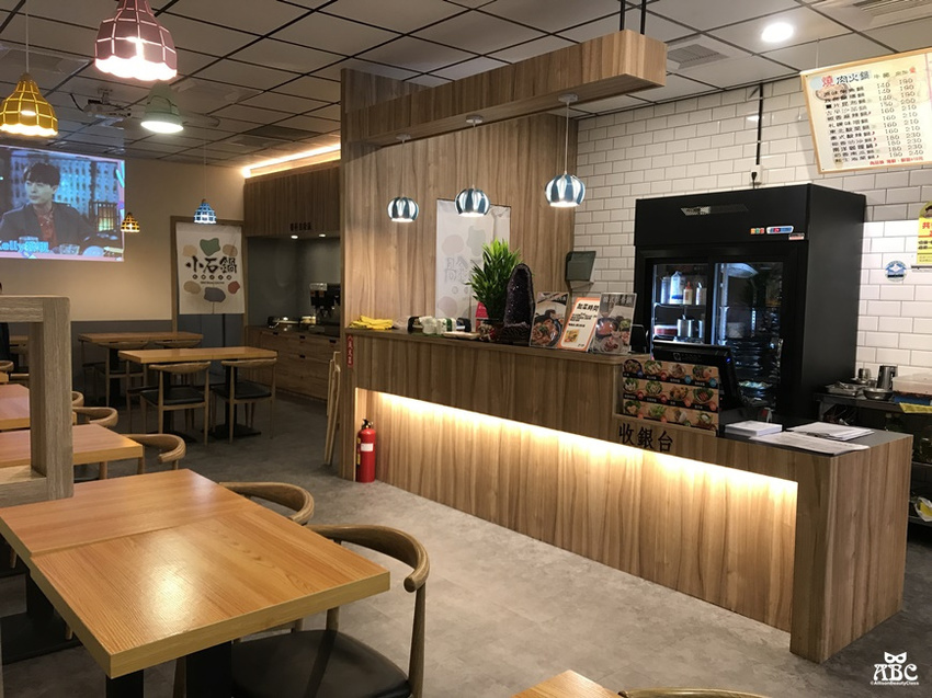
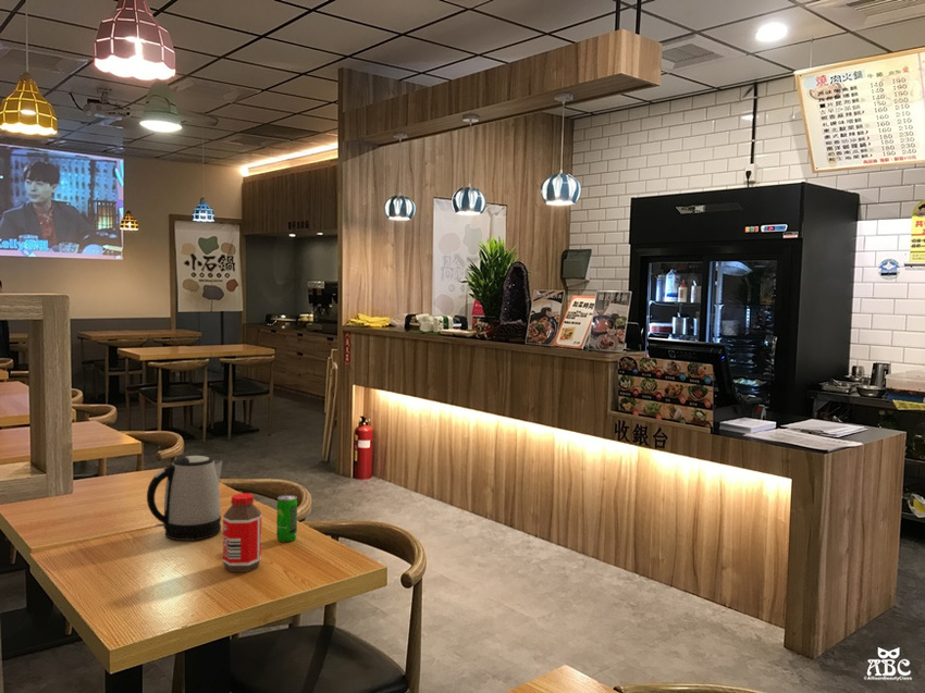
+ beverage can [275,494,298,543]
+ kettle [146,455,223,542]
+ bottle [222,492,262,573]
